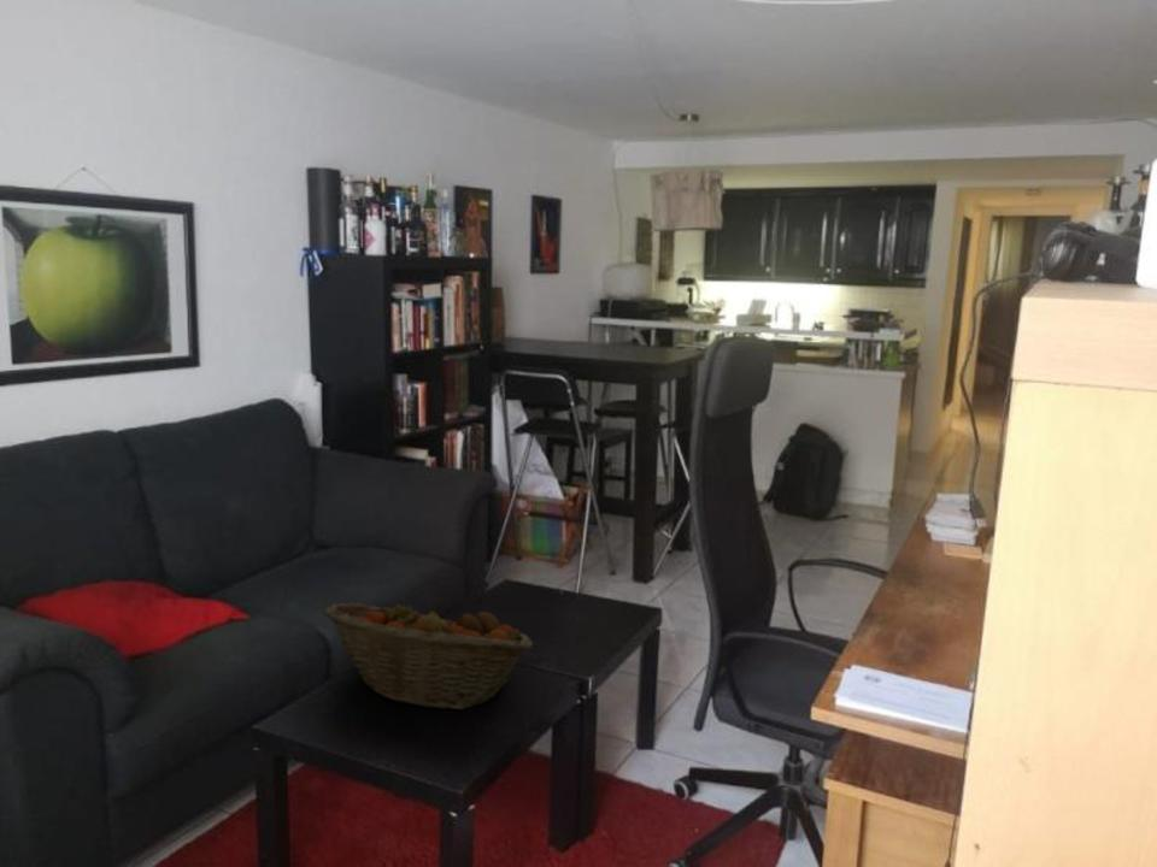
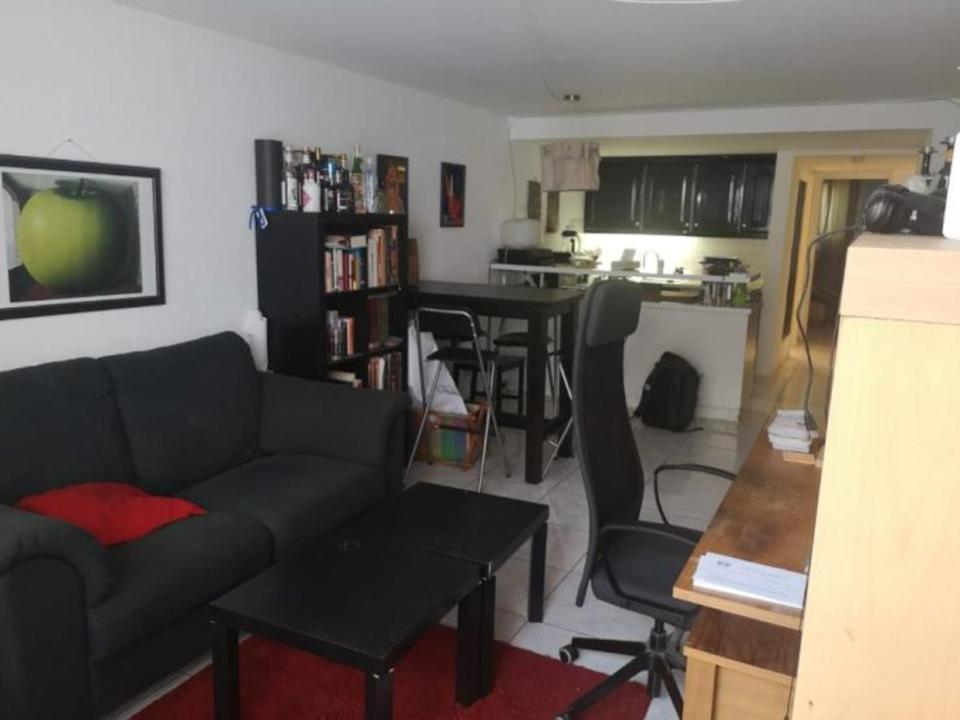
- fruit basket [323,600,534,710]
